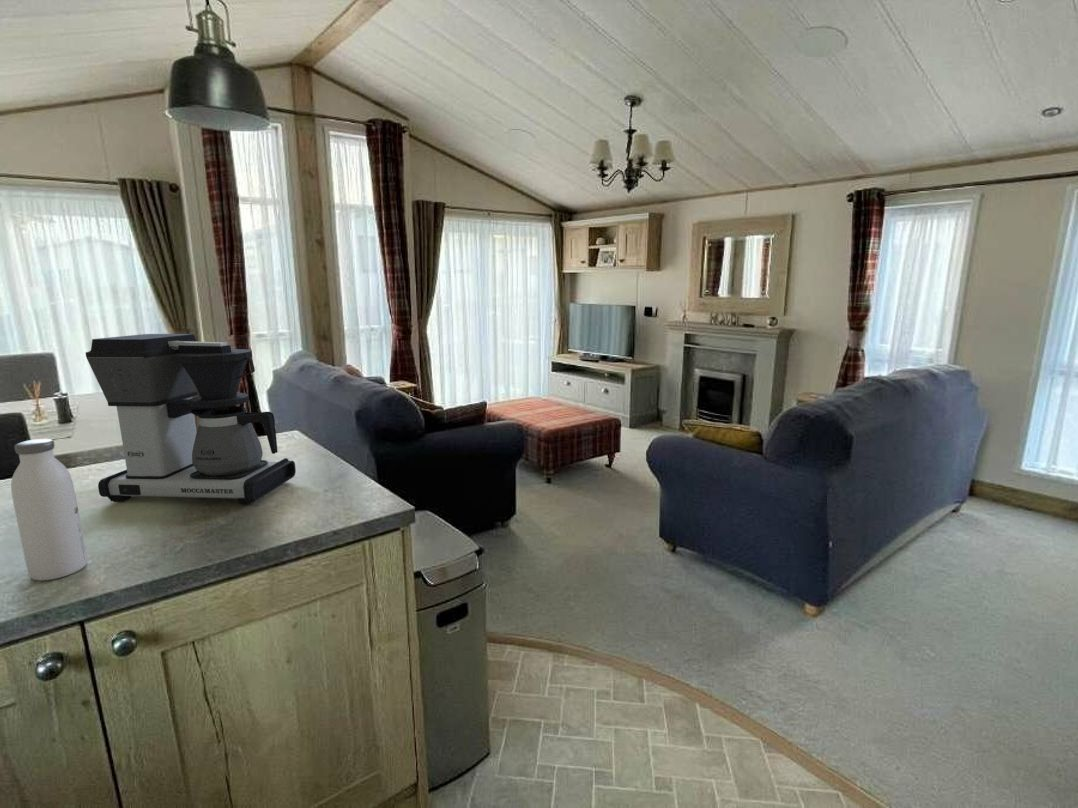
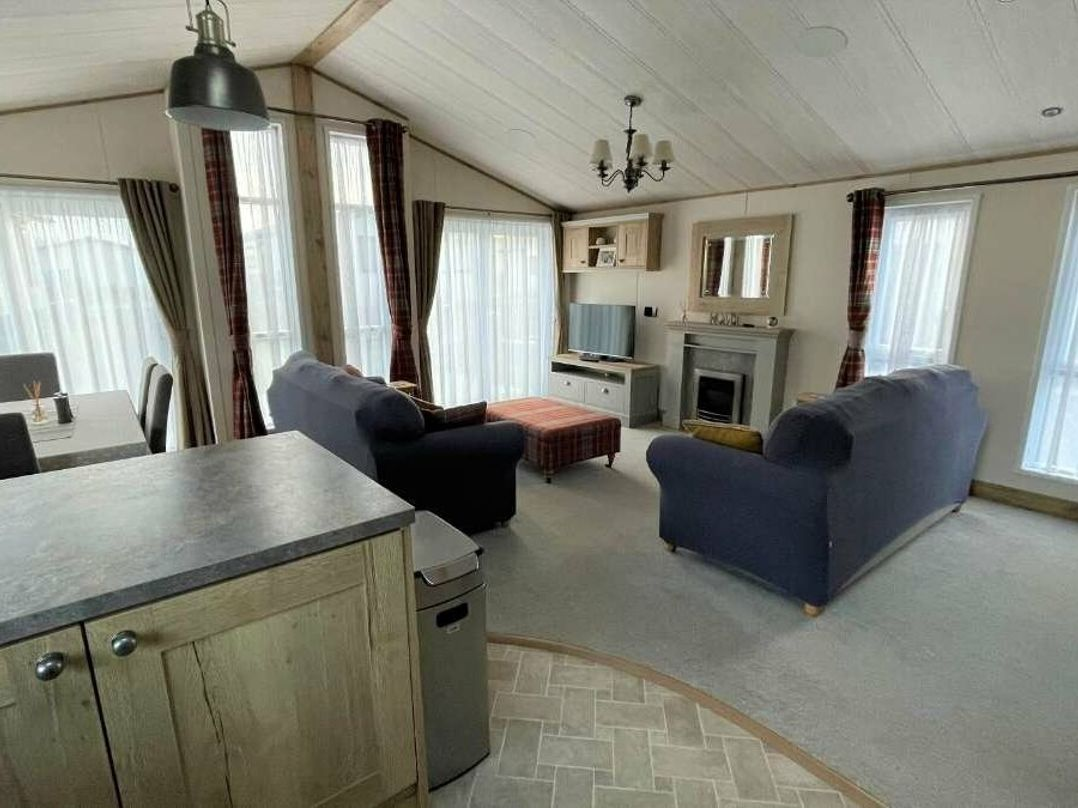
- water bottle [10,438,88,582]
- coffee maker [84,333,297,506]
